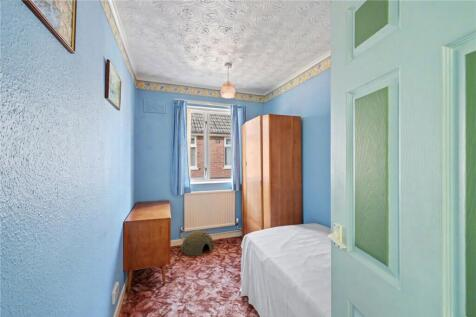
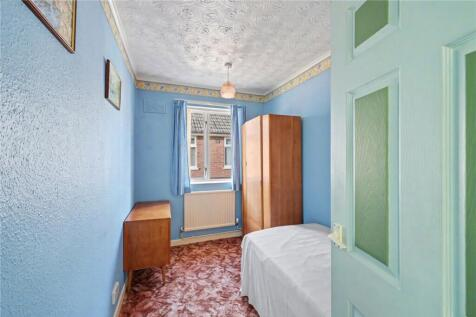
- woven basket [180,229,215,257]
